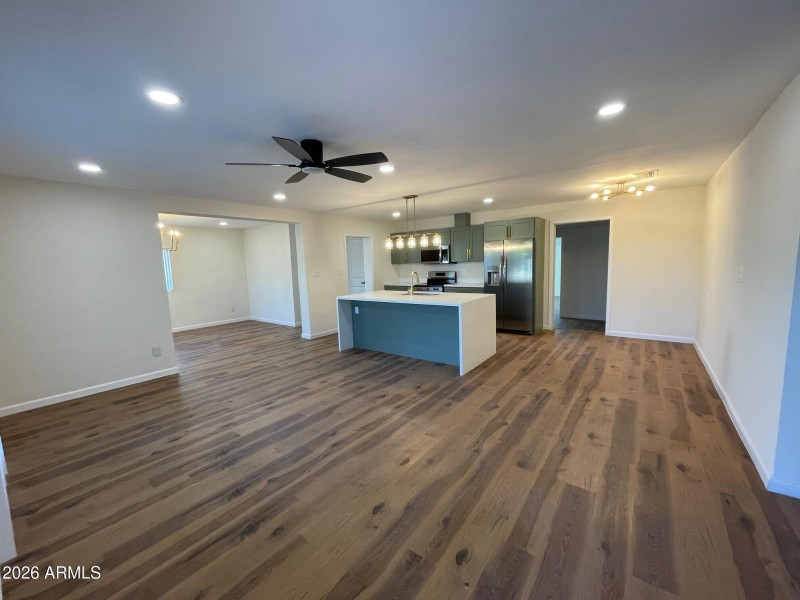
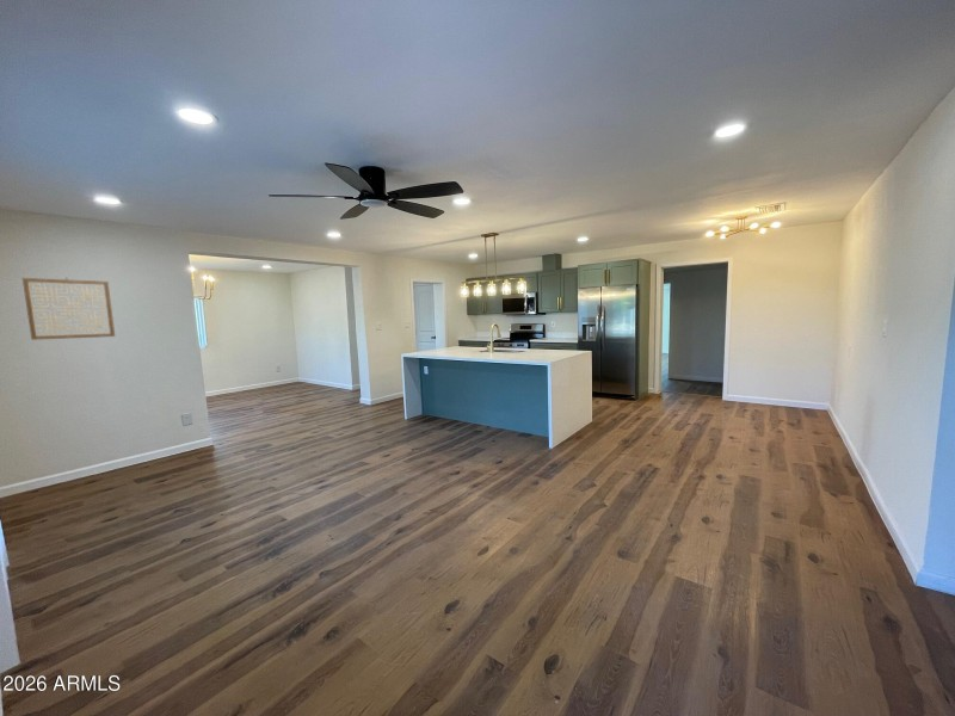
+ wall art [21,277,116,341]
